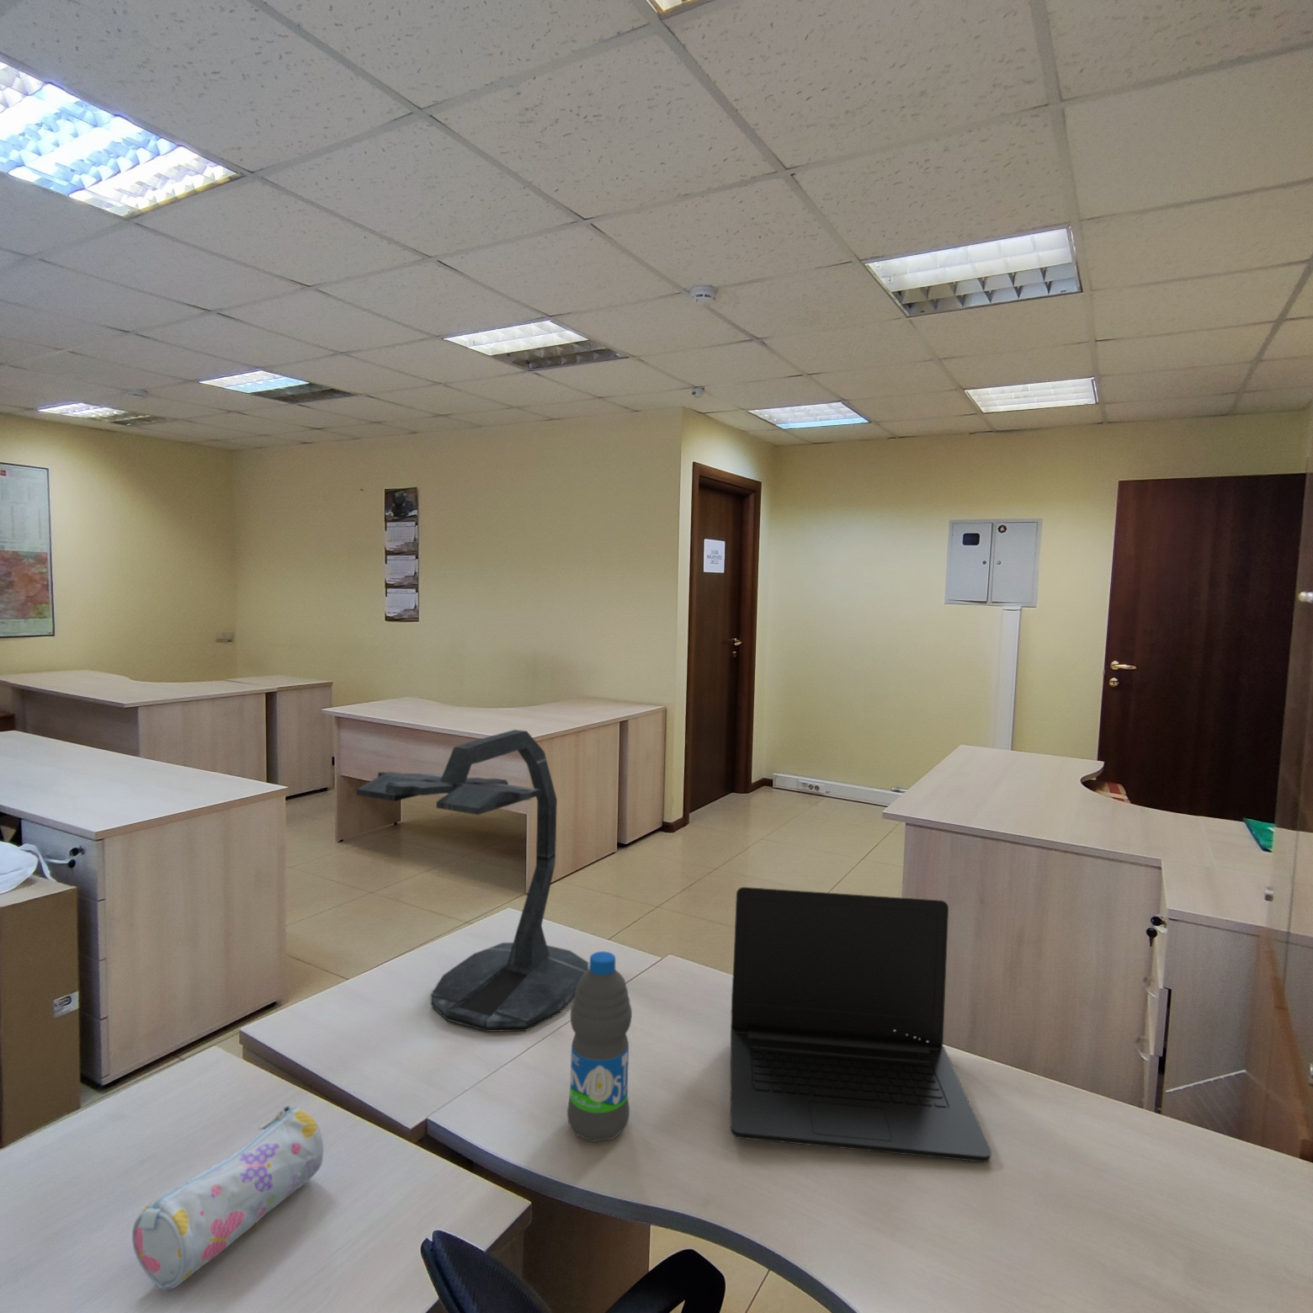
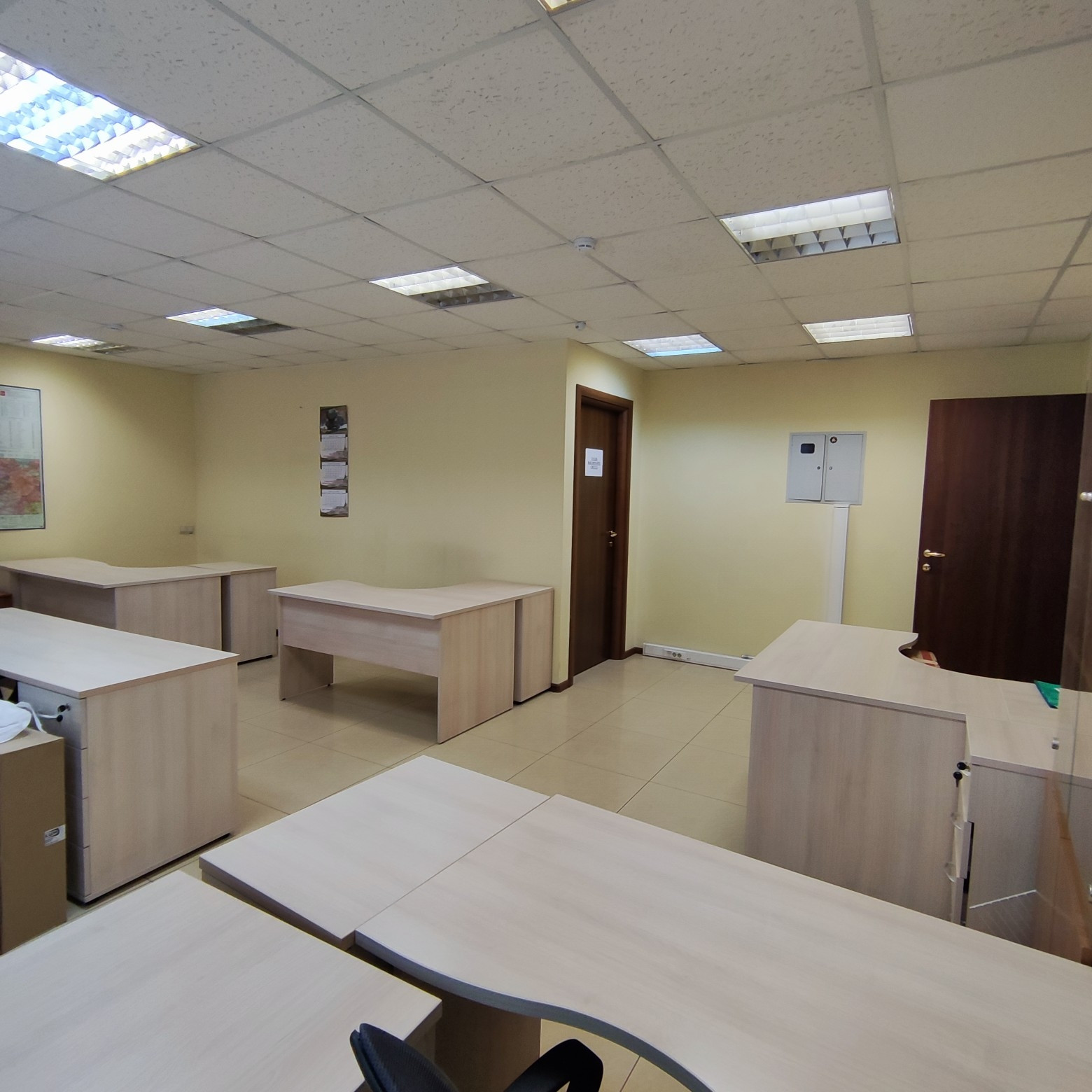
- water bottle [566,950,632,1143]
- desk lamp [356,729,589,1033]
- pencil case [131,1105,323,1291]
- laptop [730,886,992,1163]
